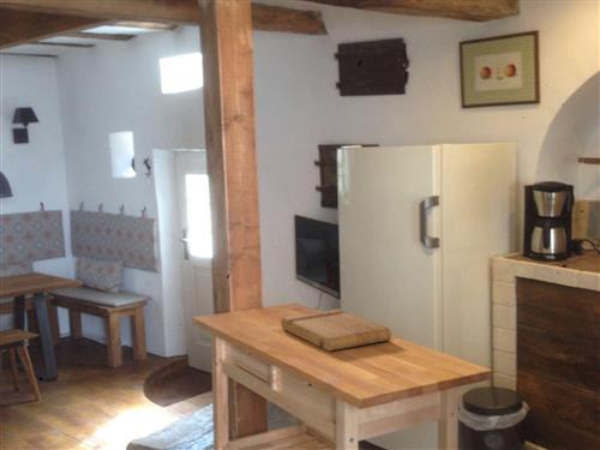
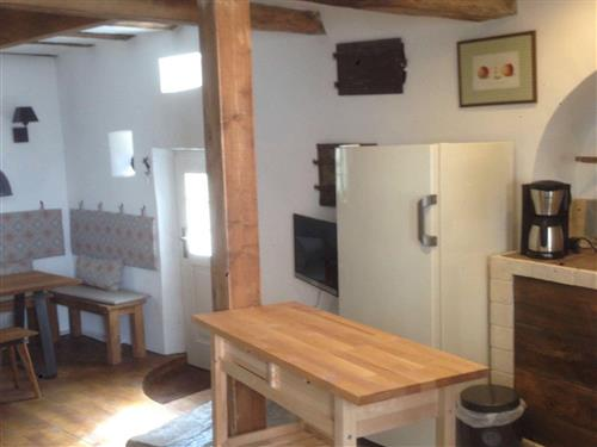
- cutting board [280,308,392,353]
